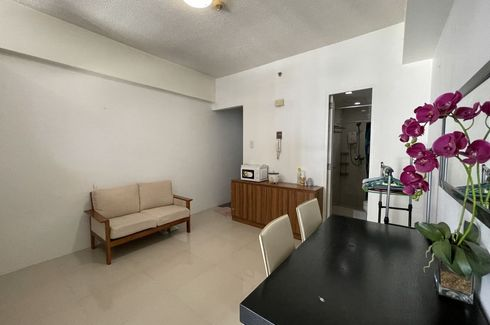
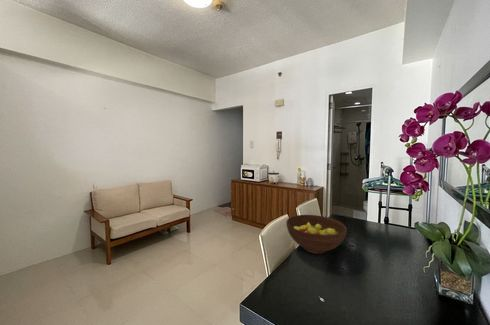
+ fruit bowl [285,214,348,255]
